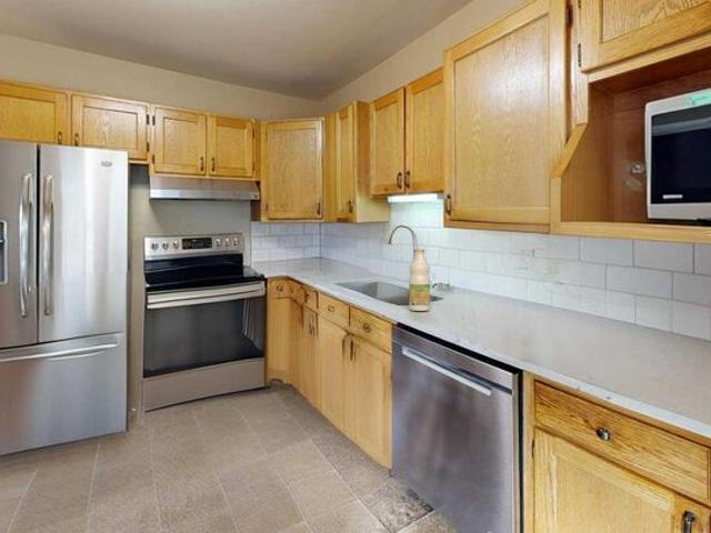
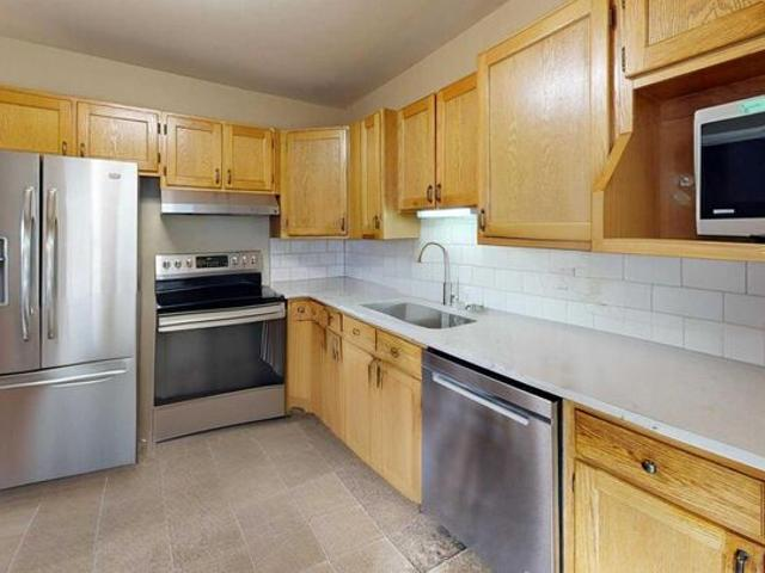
- bottle [408,249,431,312]
